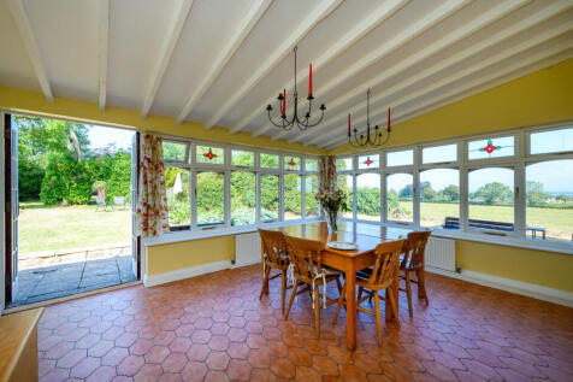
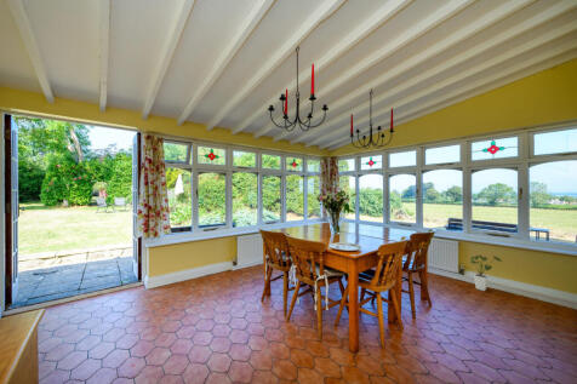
+ house plant [468,254,503,292]
